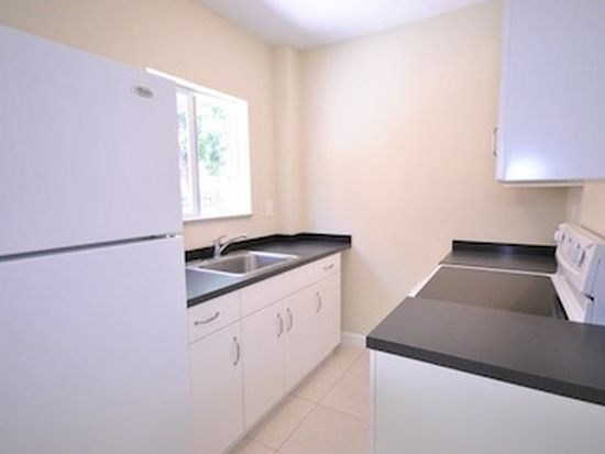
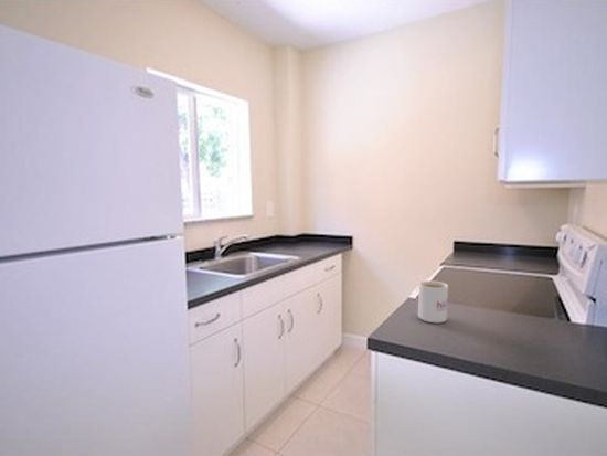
+ mug [417,279,449,324]
